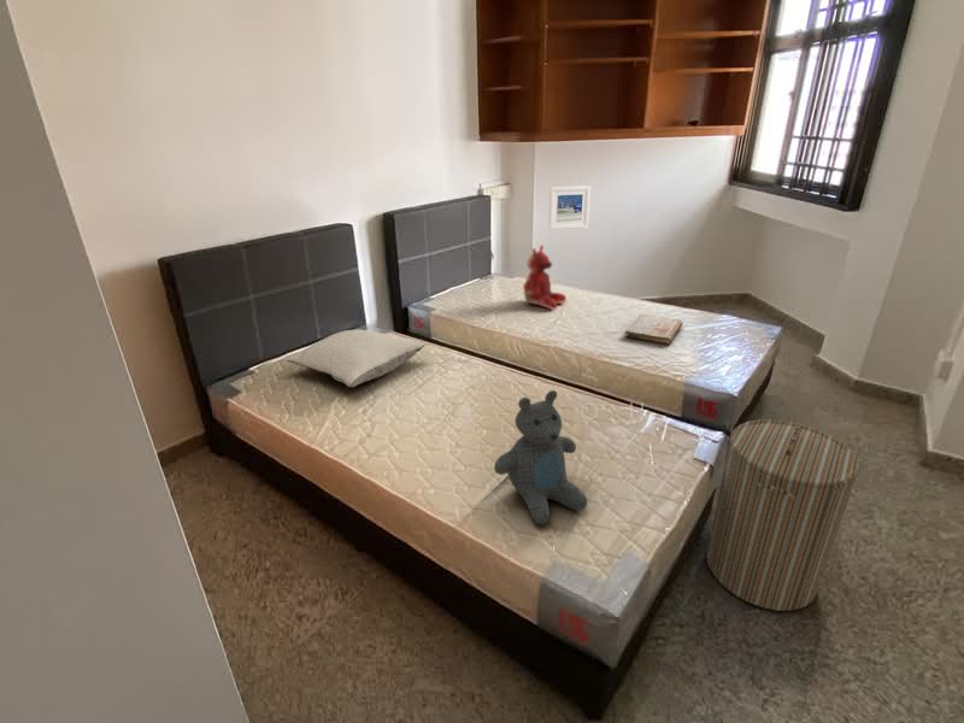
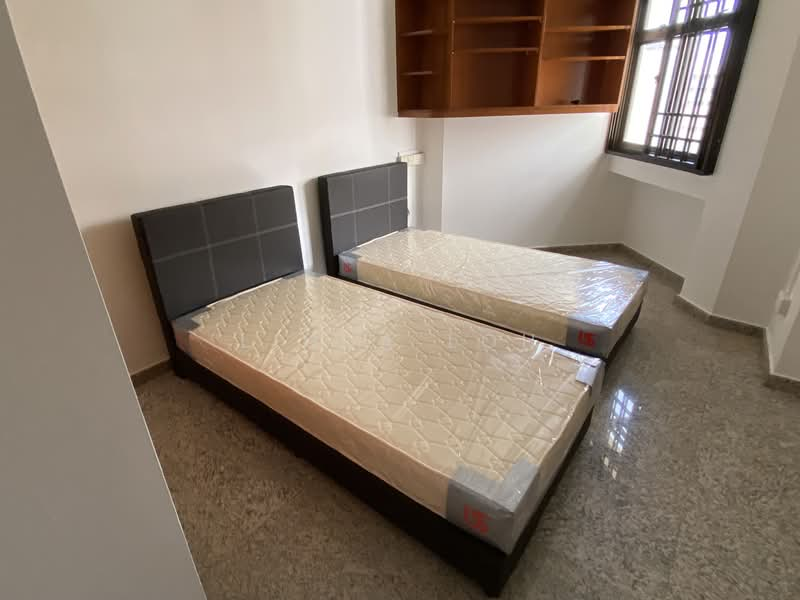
- book [624,313,683,346]
- teddy bear [522,243,568,310]
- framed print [547,184,592,231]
- teddy bear [493,389,588,525]
- laundry hamper [705,418,862,612]
- pillow [284,328,427,388]
